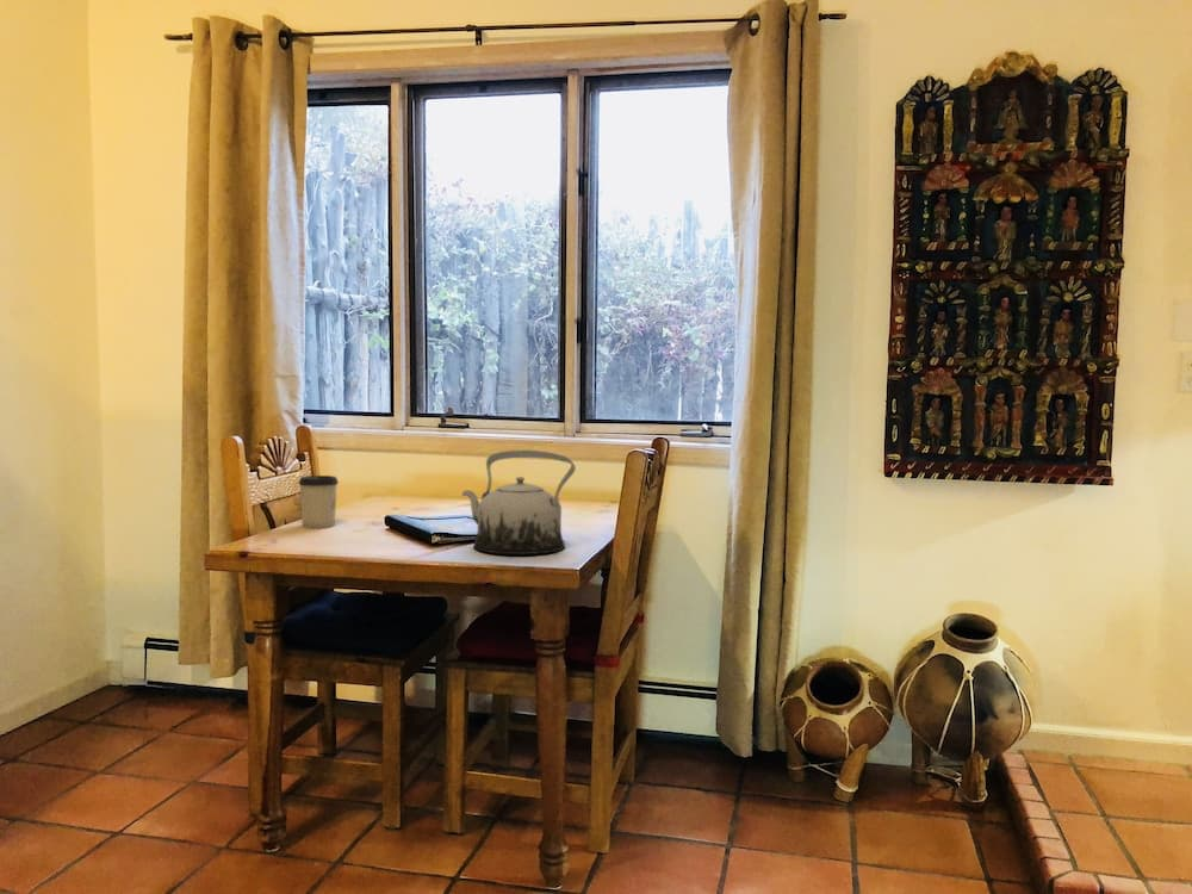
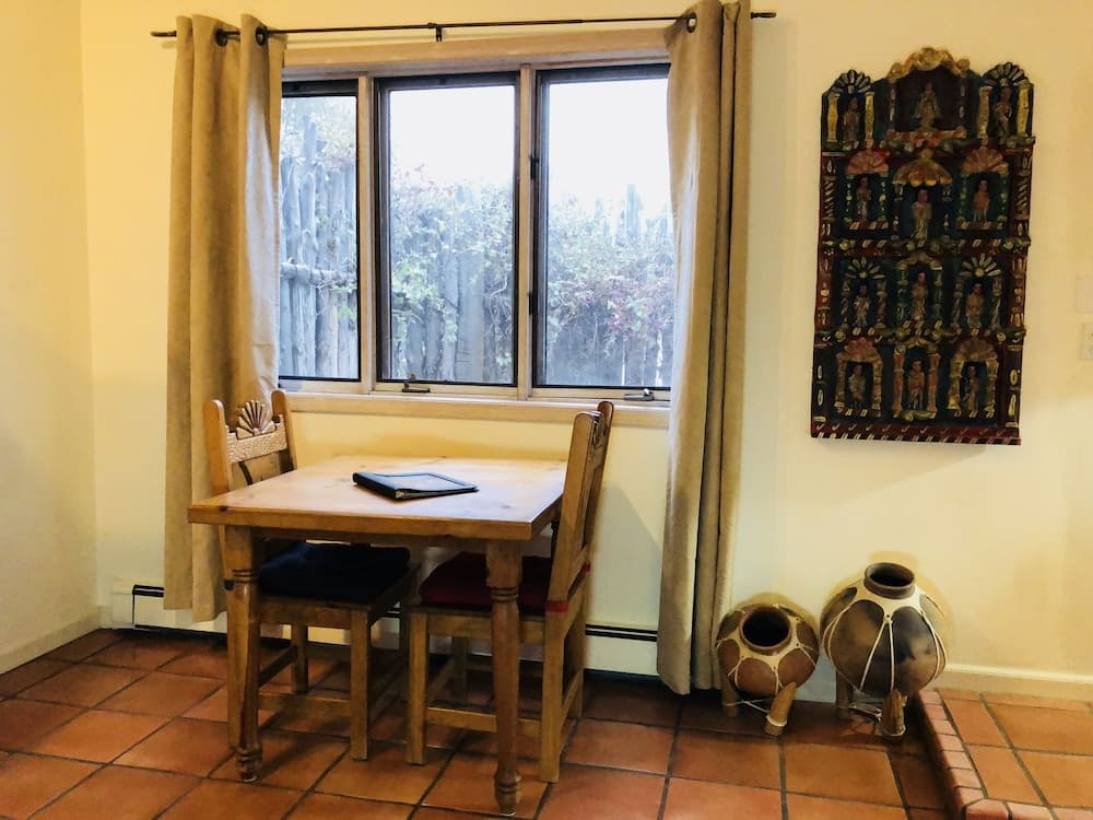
- teapot [461,449,577,555]
- cup [298,474,340,530]
